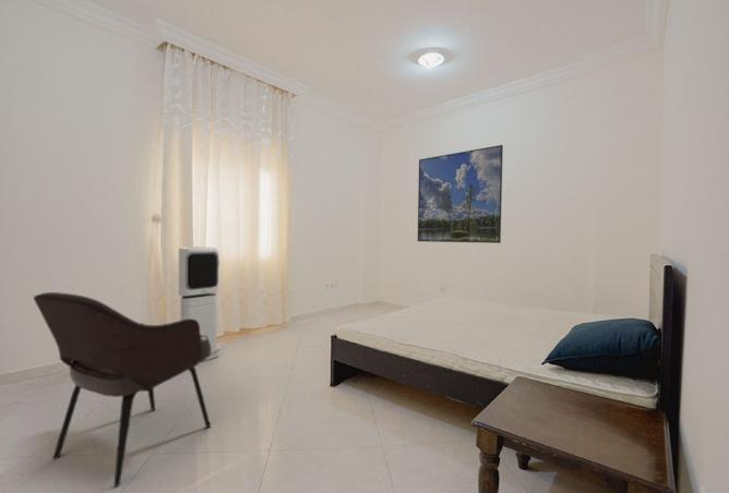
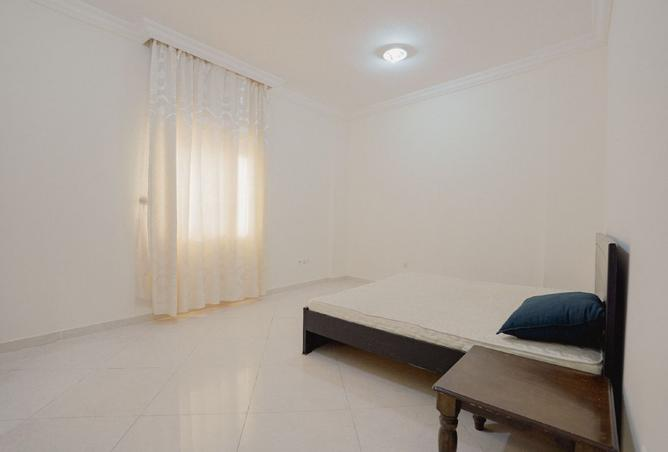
- air purifier [178,245,222,362]
- armchair [33,291,212,489]
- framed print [417,144,504,244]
